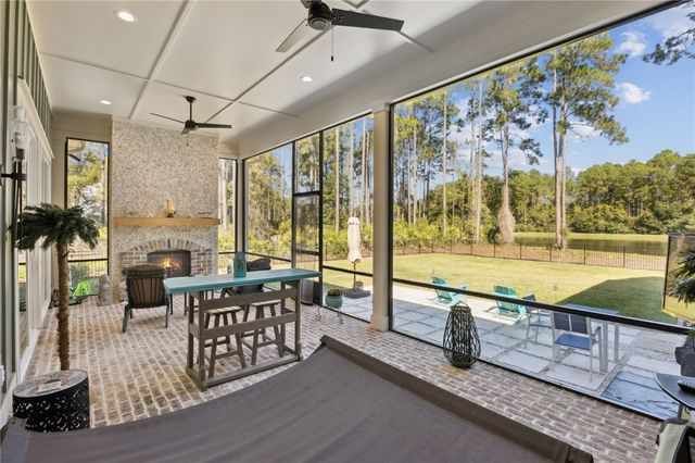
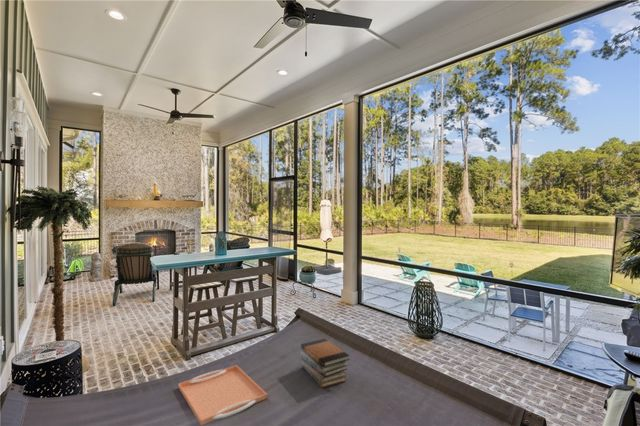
+ book stack [299,338,350,389]
+ serving tray [177,364,268,426]
